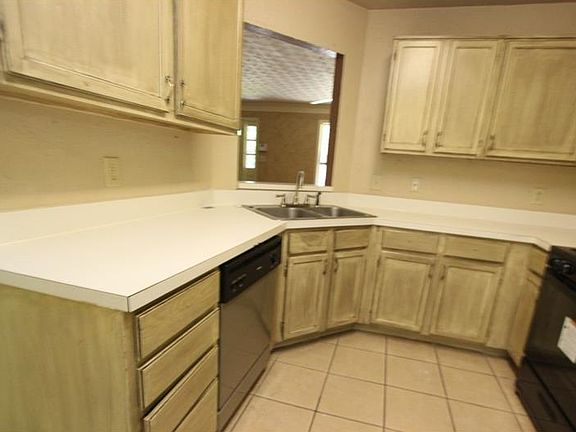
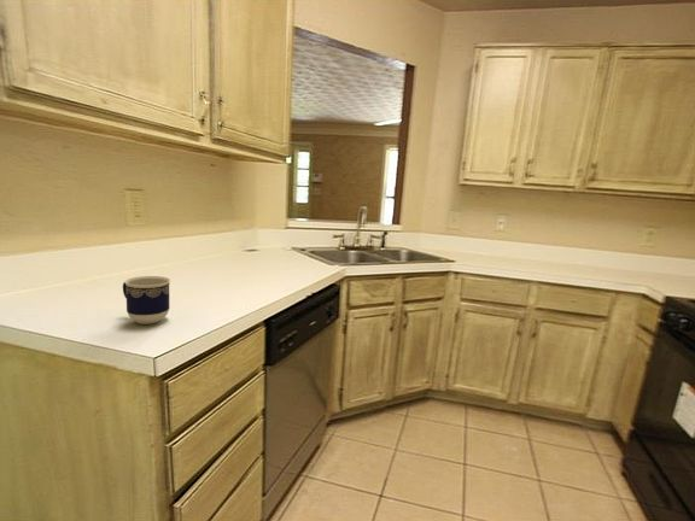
+ cup [122,275,171,326]
